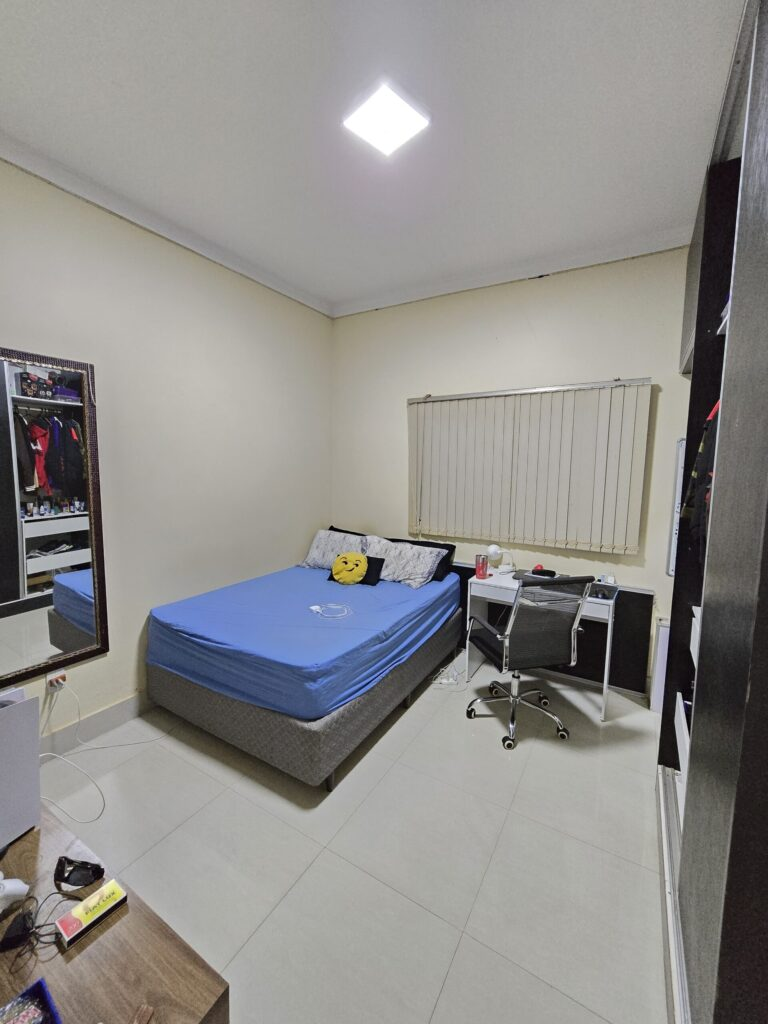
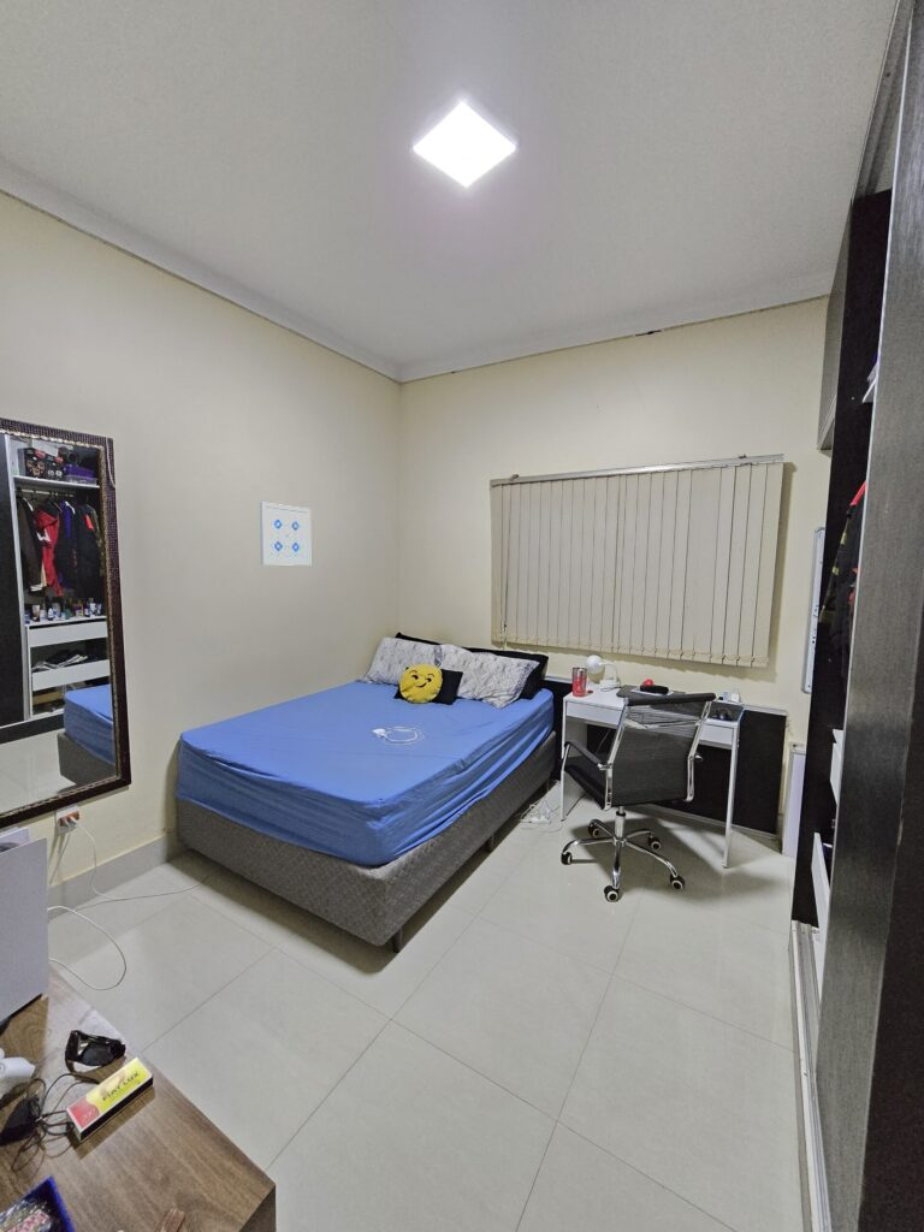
+ wall art [259,500,312,567]
